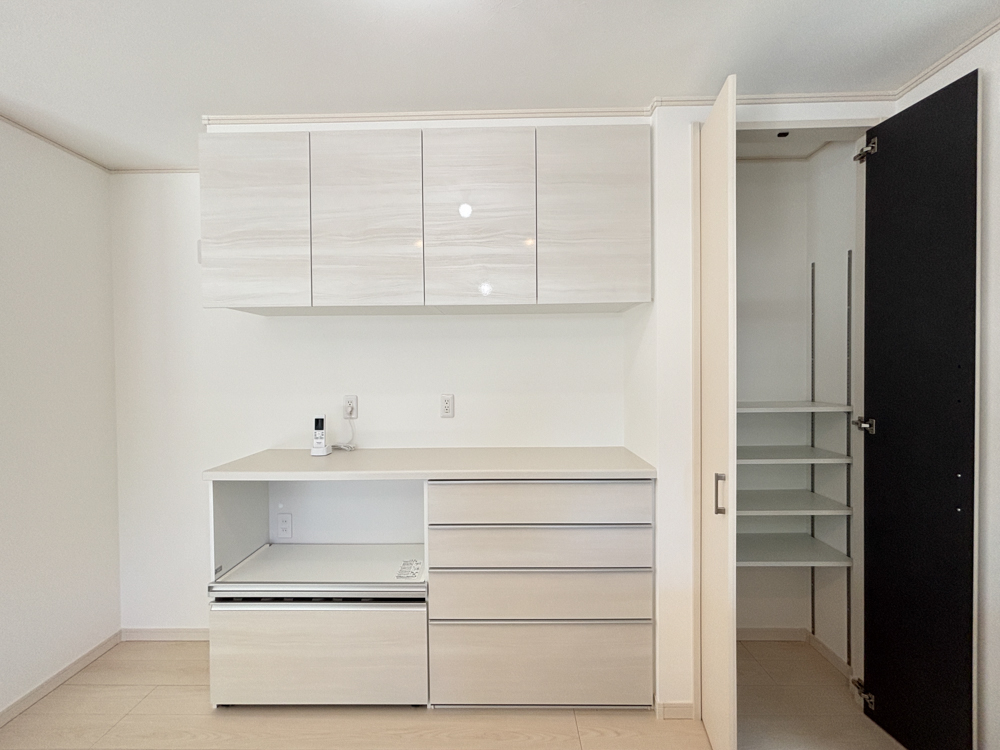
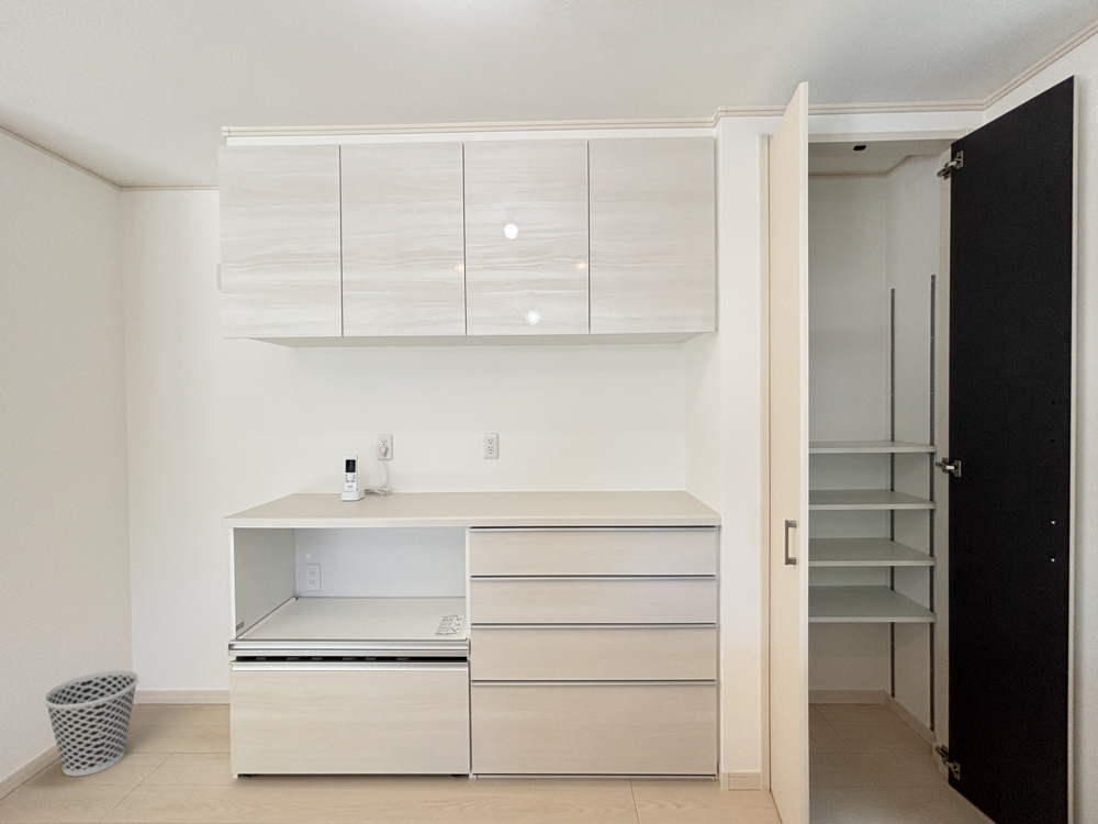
+ wastebasket [43,669,139,777]
